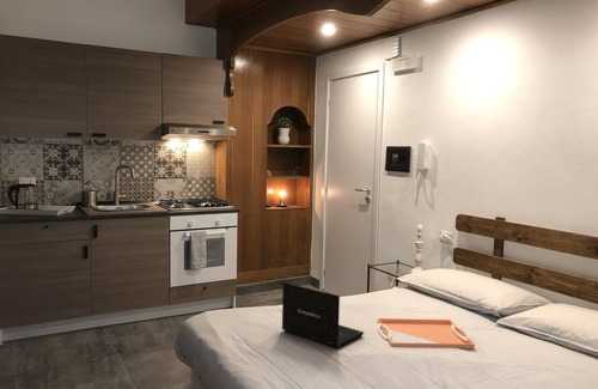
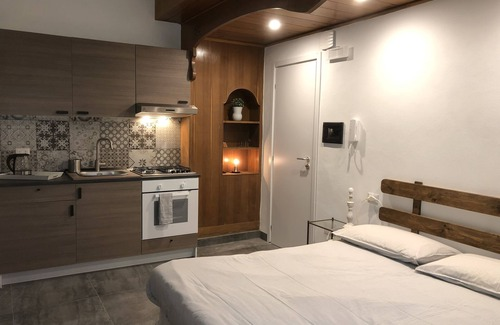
- serving tray [376,317,476,351]
- laptop [281,281,365,350]
